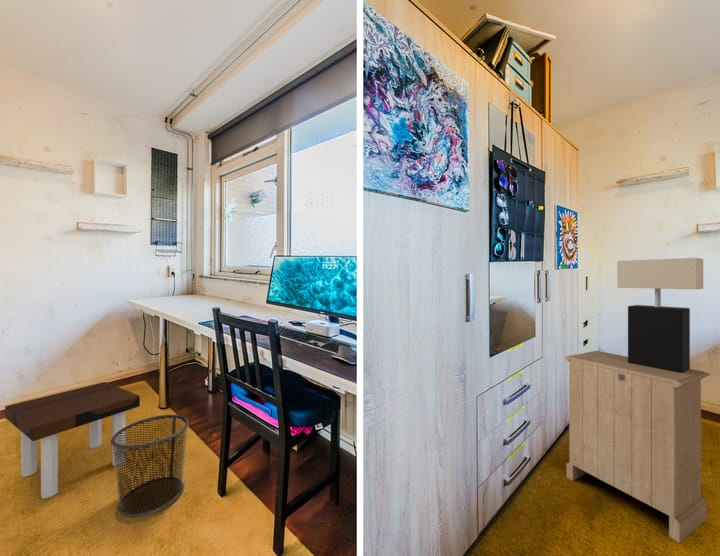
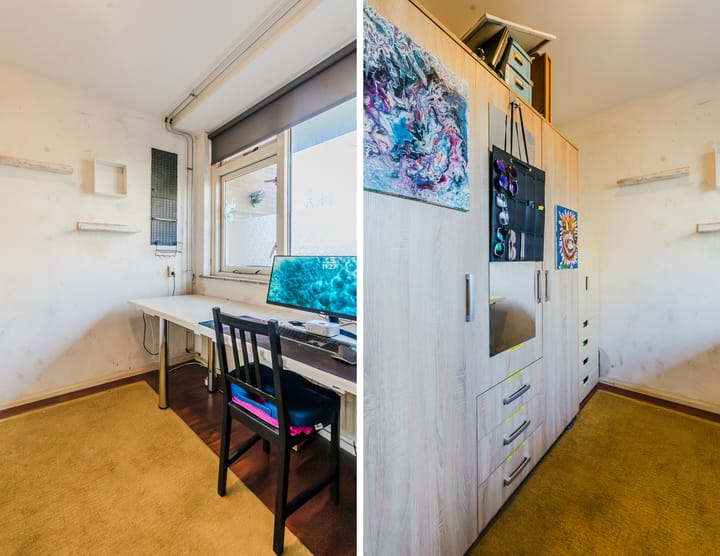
- waste bin [110,414,190,518]
- cabinet [564,350,711,544]
- table lamp [616,257,704,373]
- side table [4,381,141,500]
